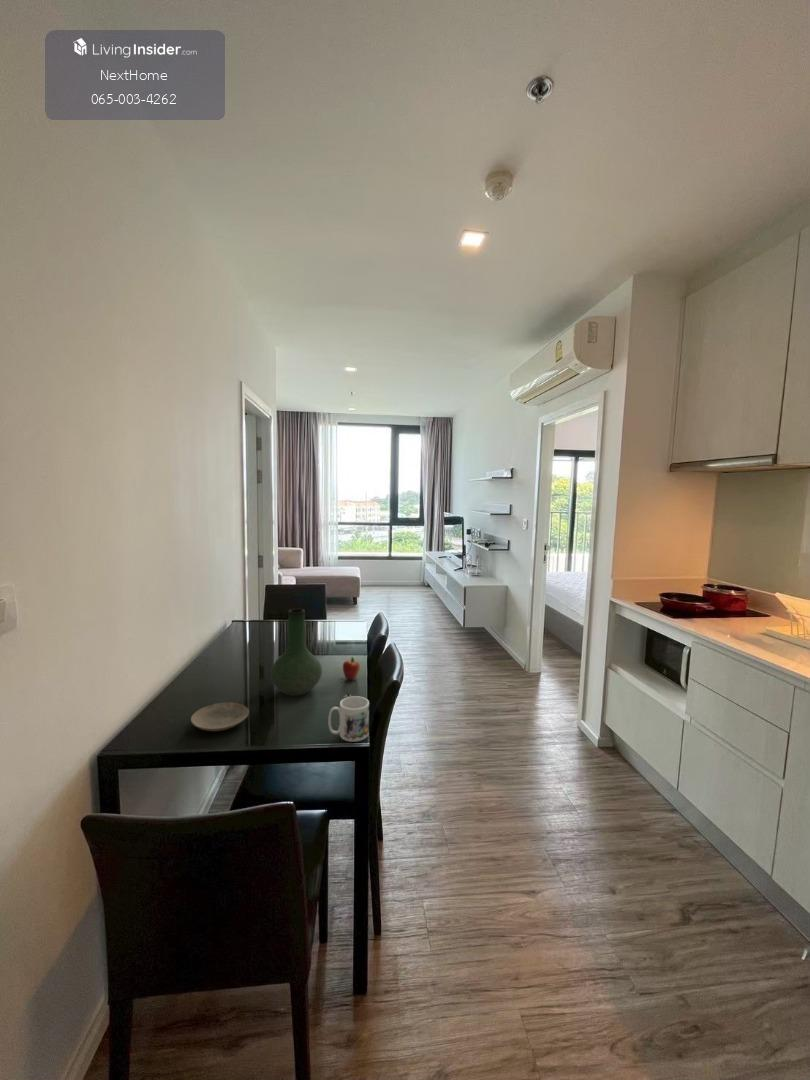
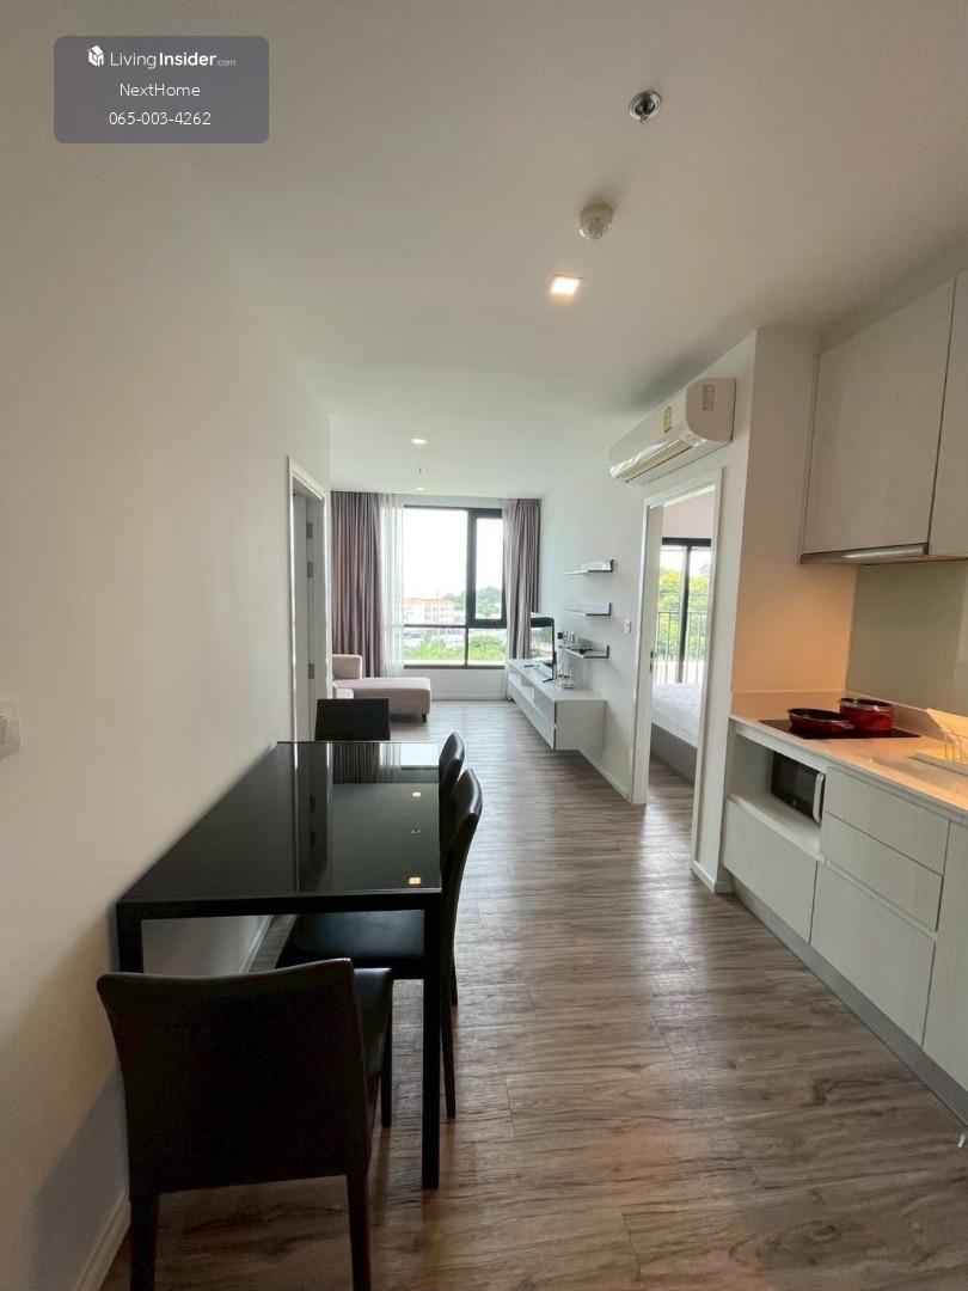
- fruit [342,656,361,681]
- mug [327,695,370,743]
- plate [190,701,250,732]
- vase [269,608,323,697]
